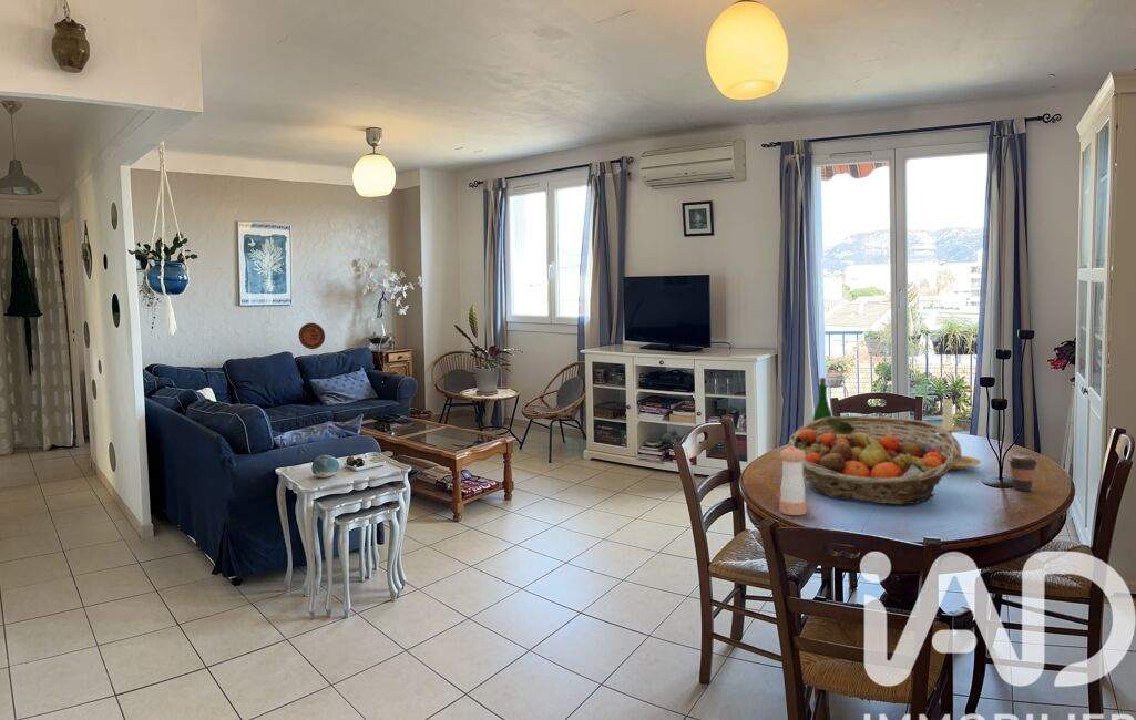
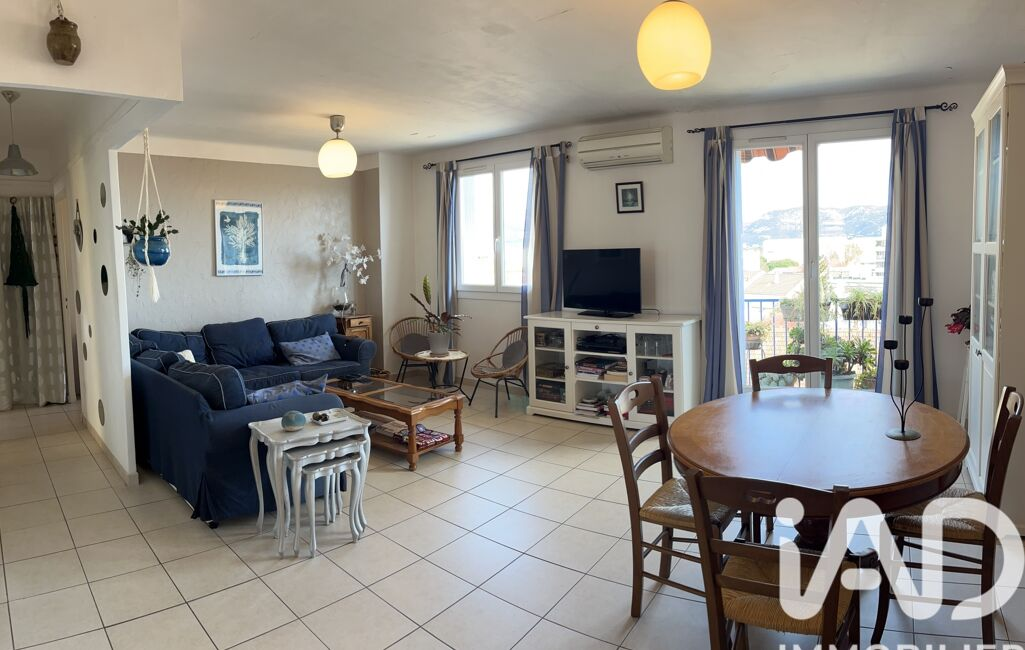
- candle holder [939,394,982,471]
- decorative plate [298,322,326,350]
- fruit basket [786,415,962,505]
- wine bottle [811,377,833,422]
- pepper shaker [779,446,808,516]
- coffee cup [1007,454,1040,492]
